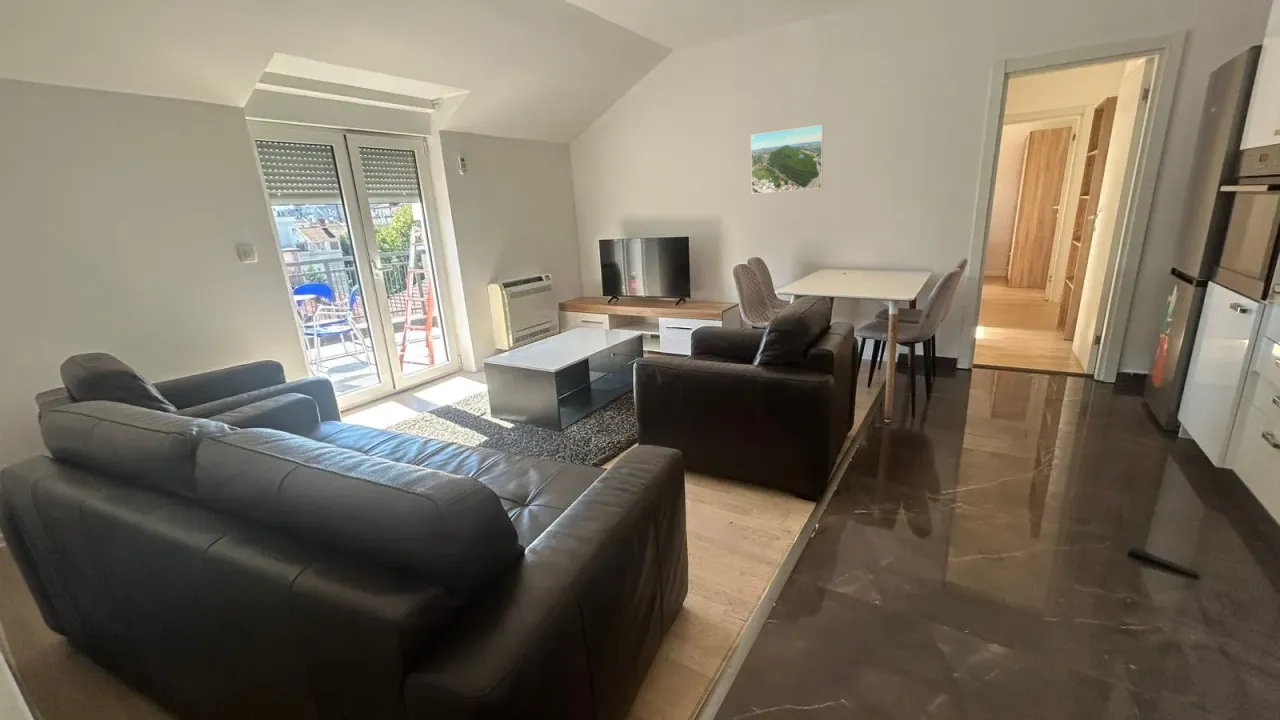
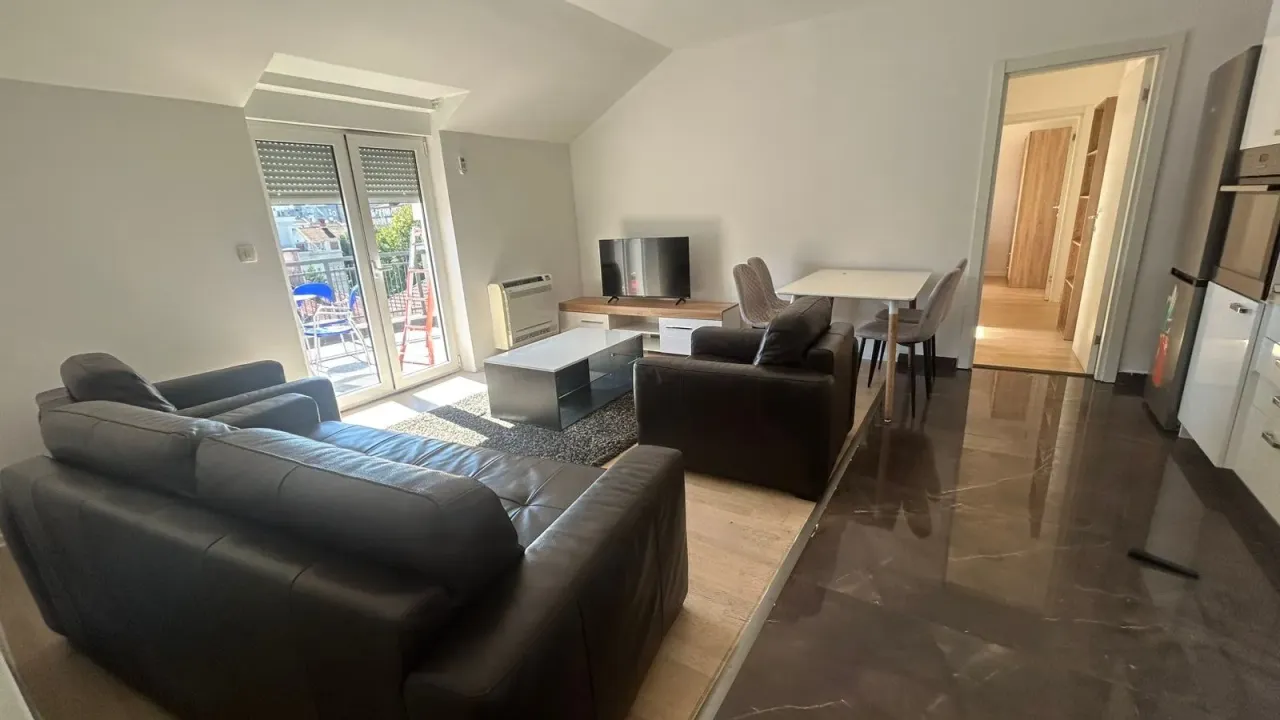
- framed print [750,123,824,195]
